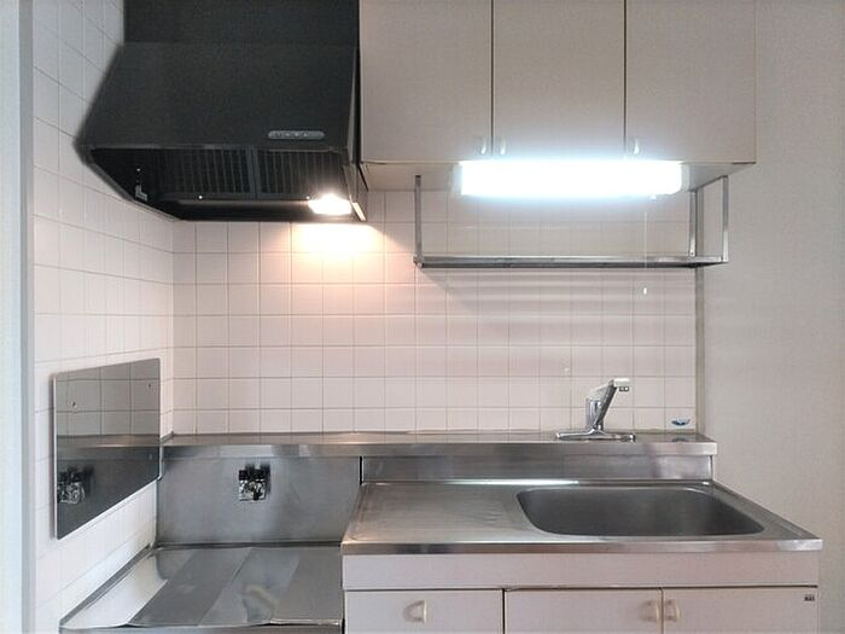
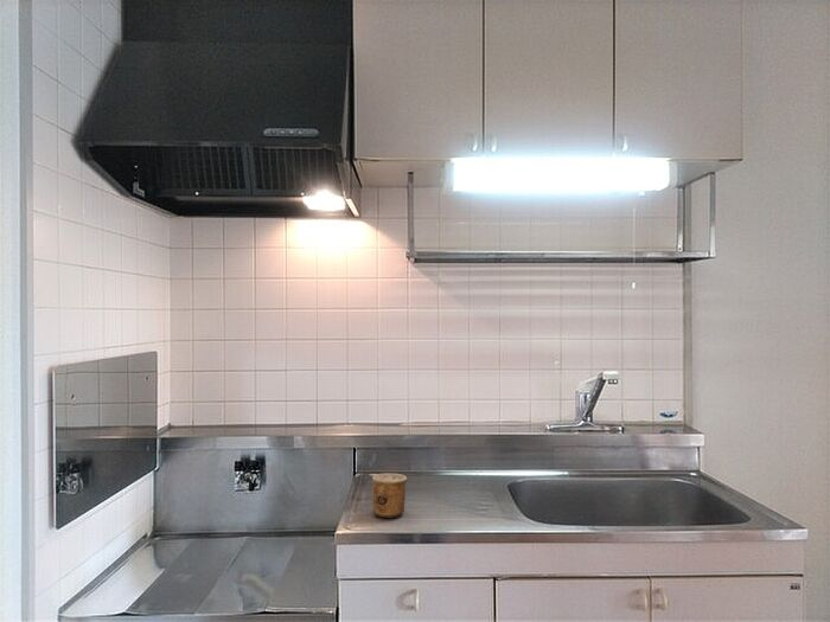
+ cup [371,473,408,519]
